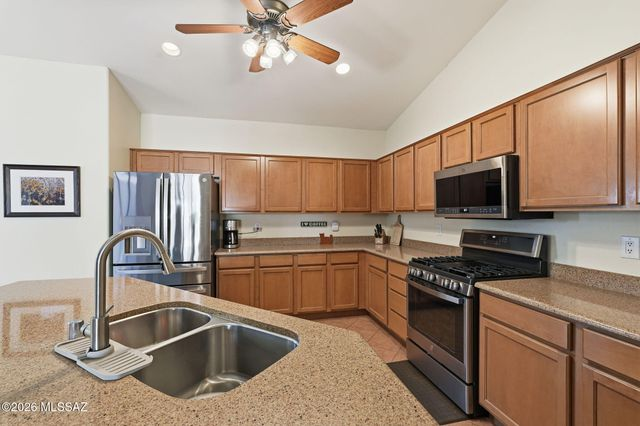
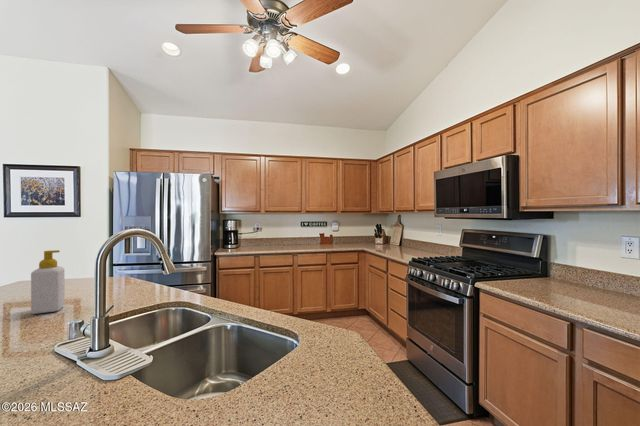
+ soap bottle [30,249,66,315]
